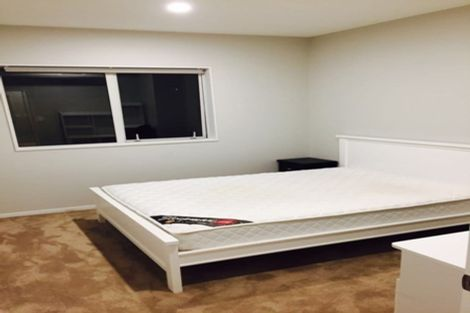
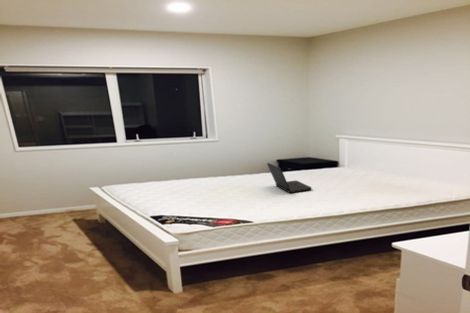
+ laptop [266,162,312,194]
